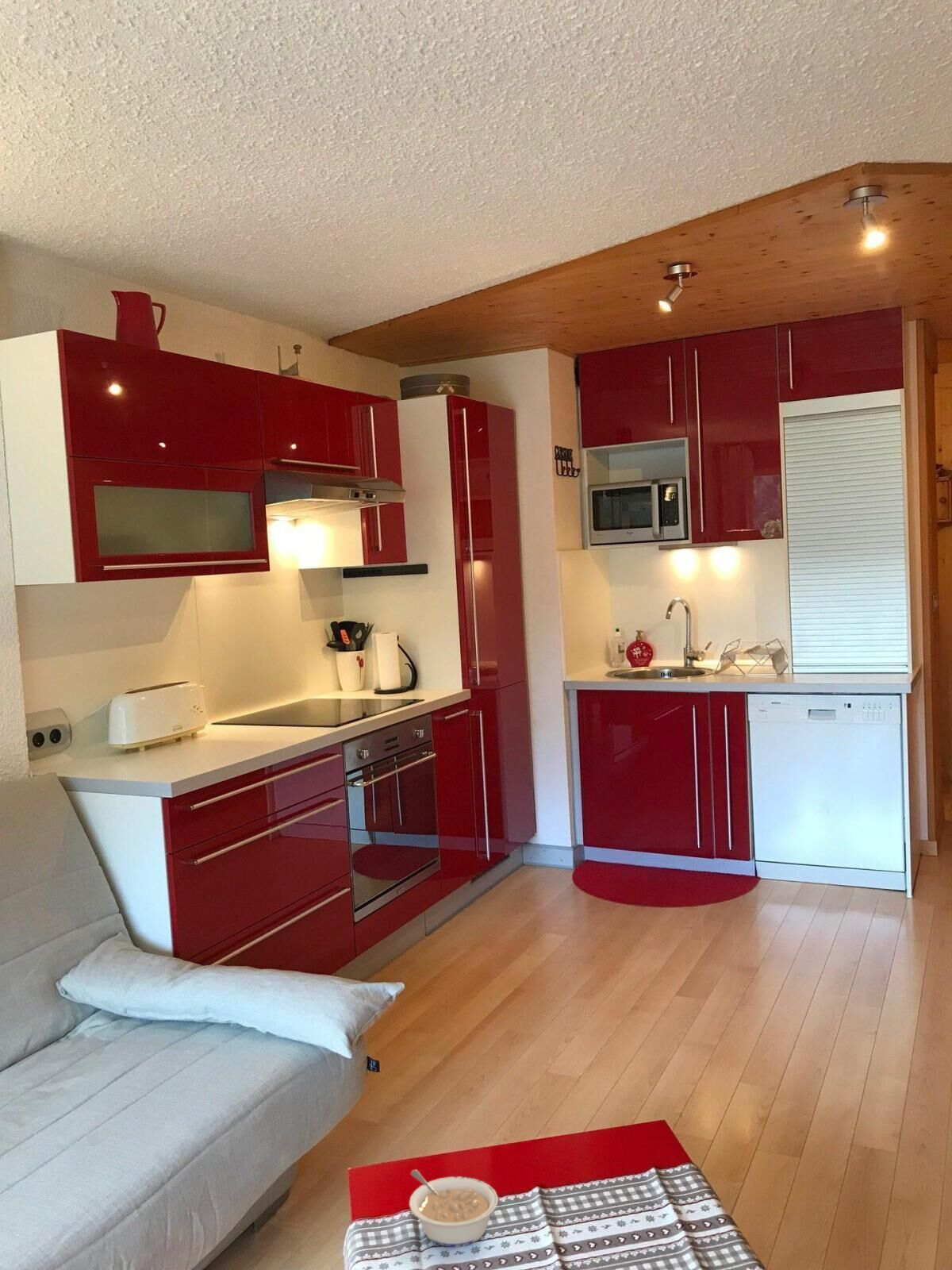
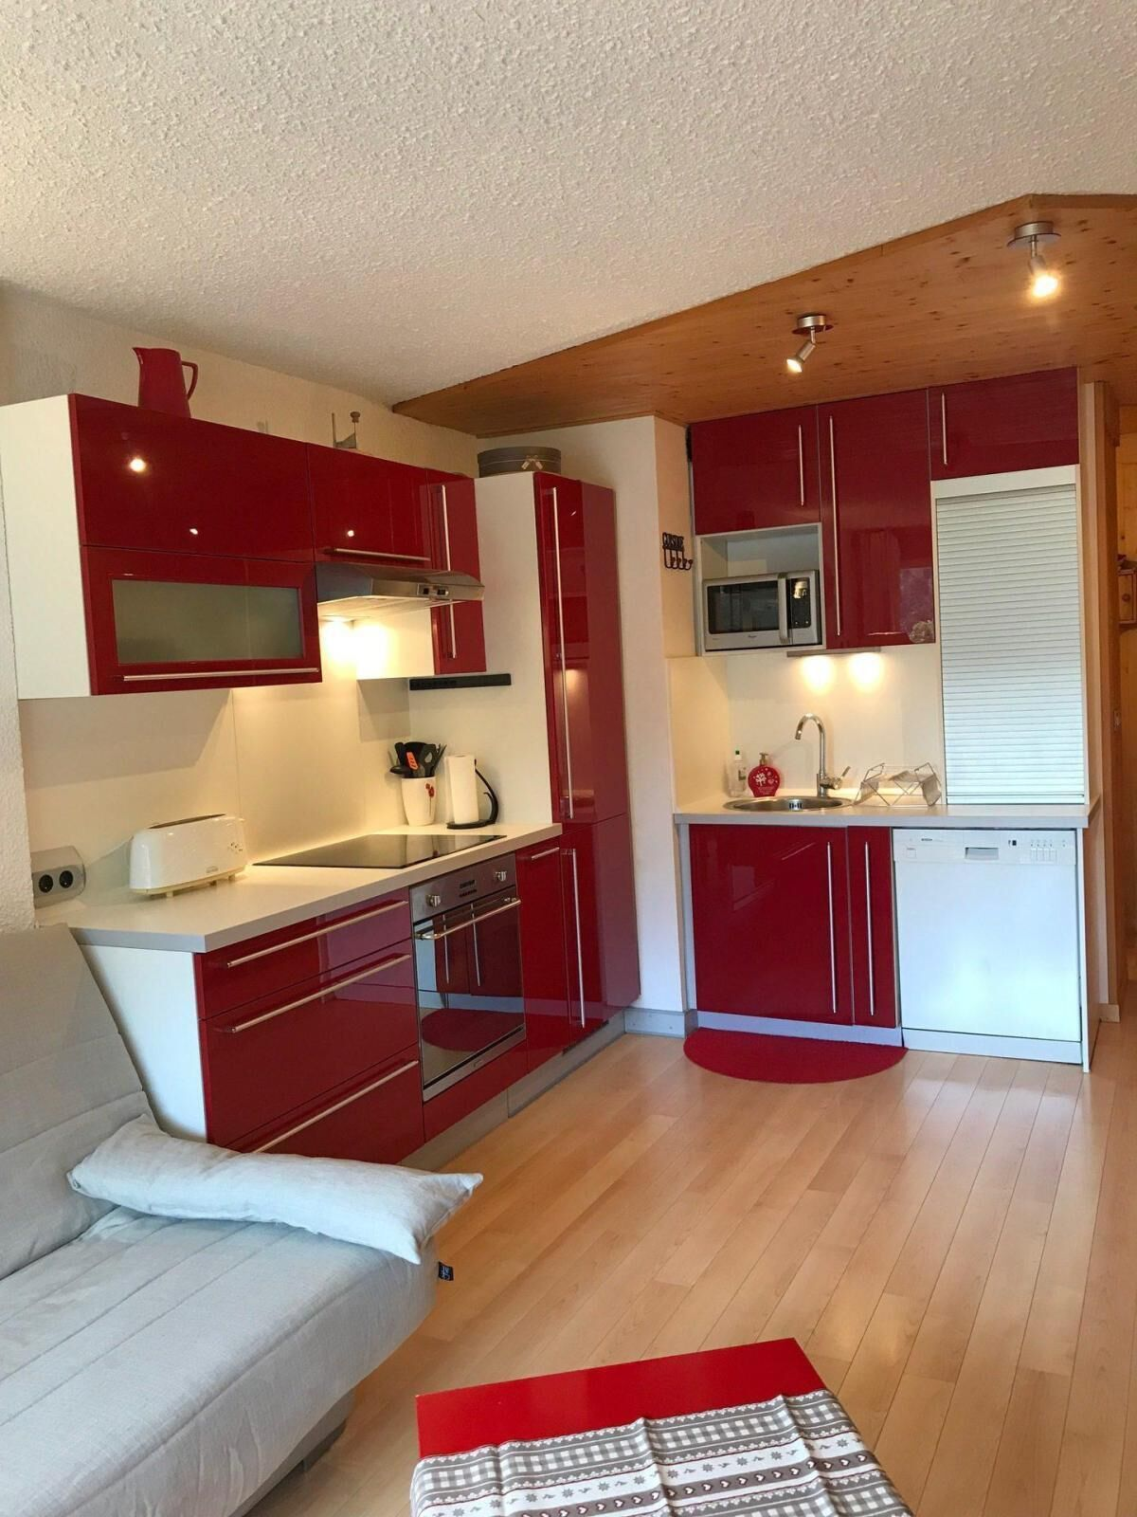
- legume [409,1169,499,1248]
